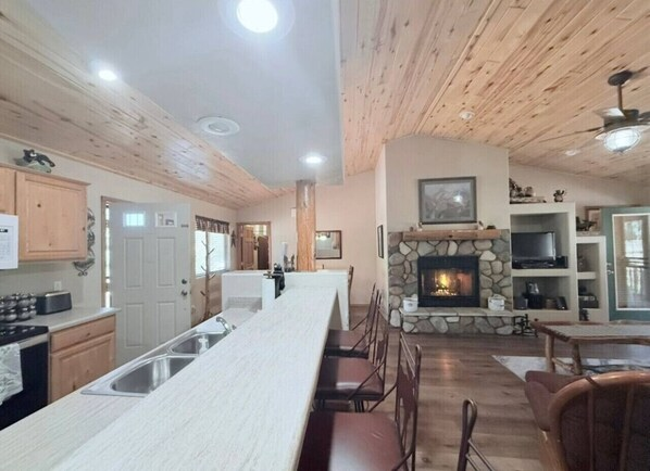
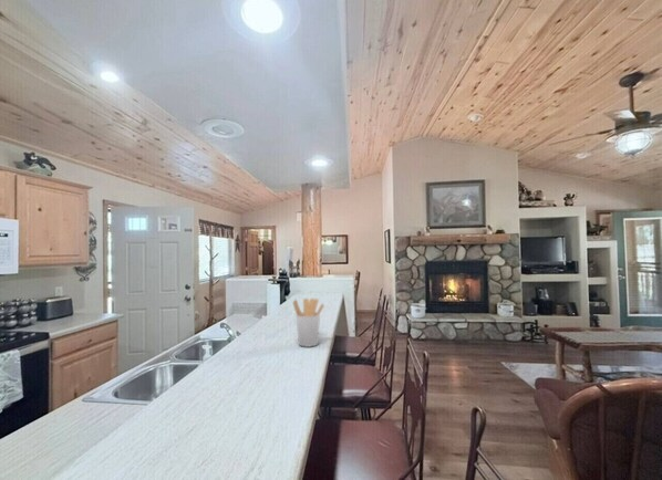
+ utensil holder [292,298,325,348]
